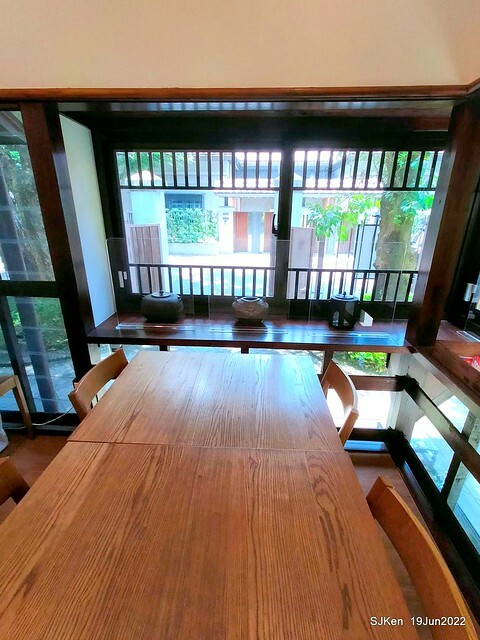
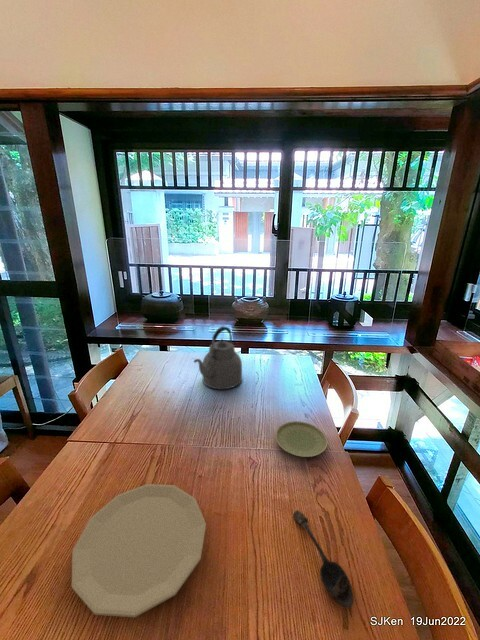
+ plate [274,420,328,458]
+ plate [71,483,207,618]
+ kettle [192,325,243,390]
+ spoon [292,509,355,609]
